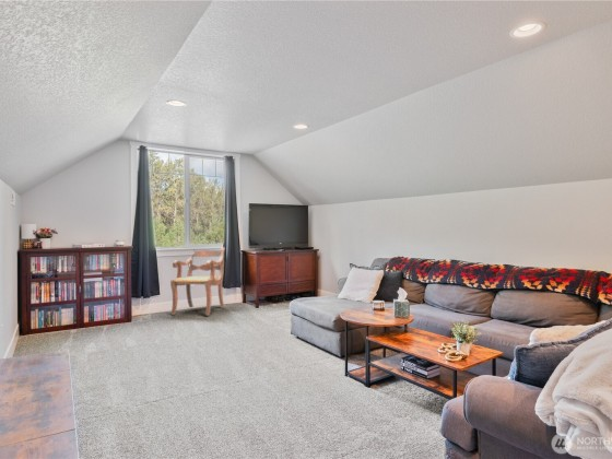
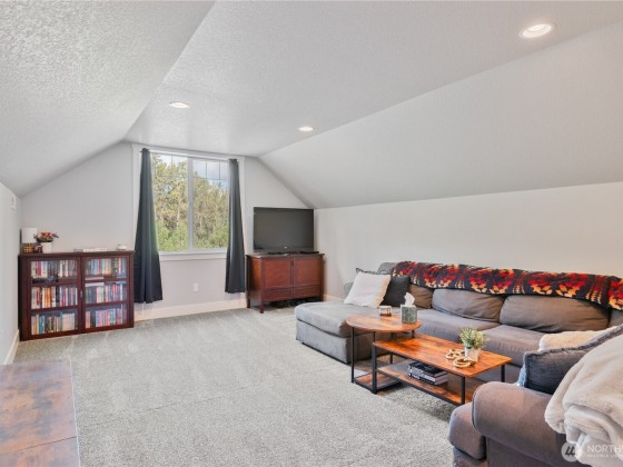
- armchair [169,246,226,317]
